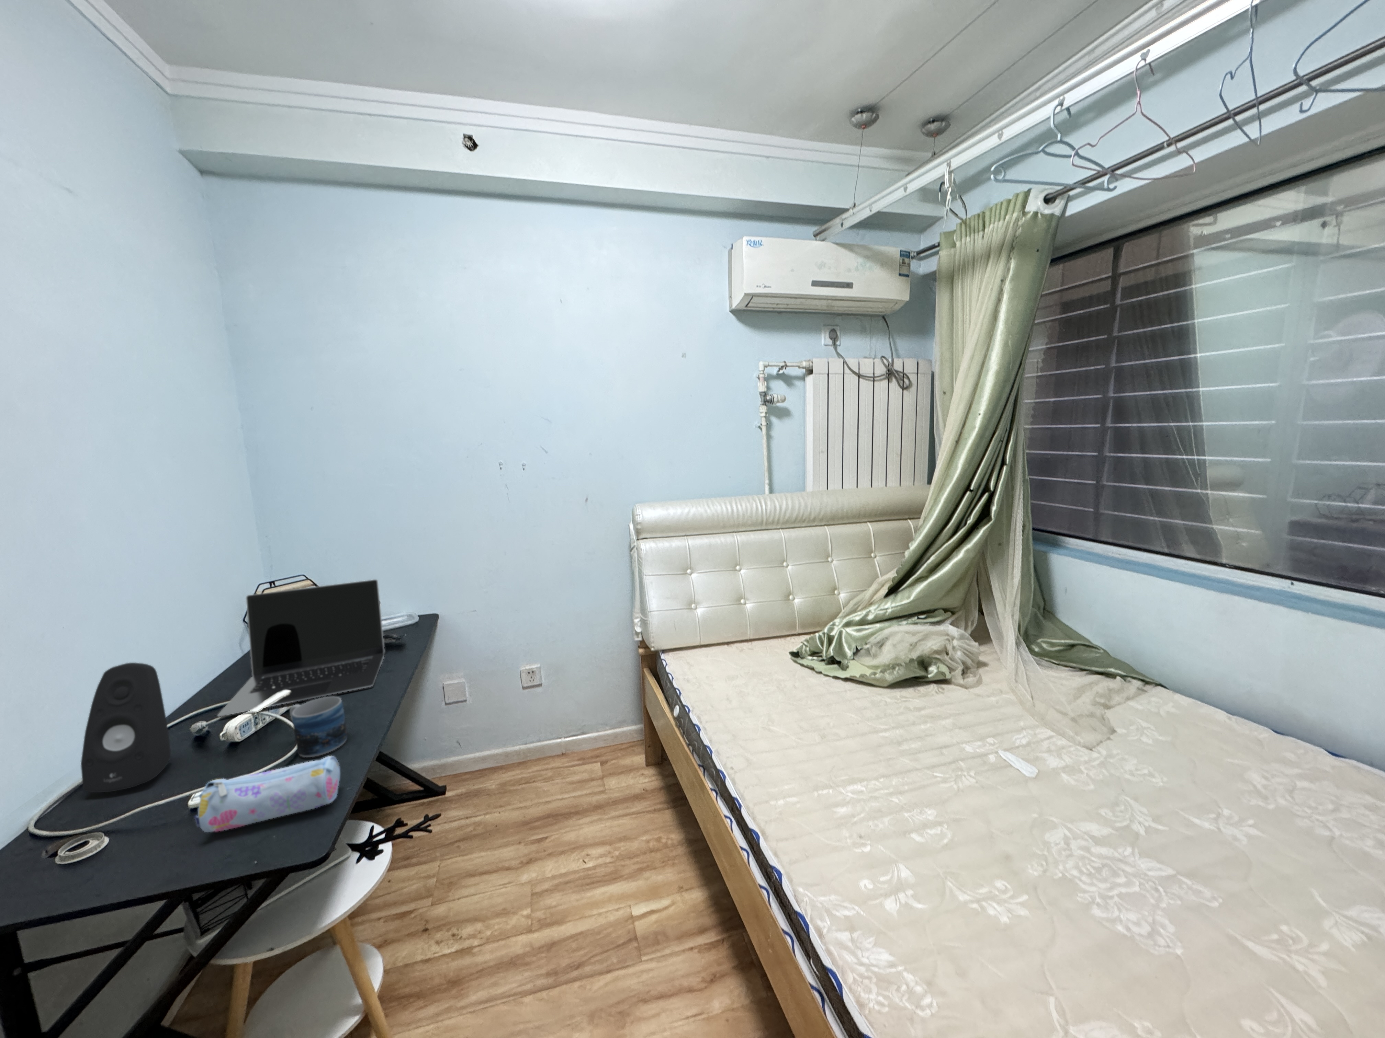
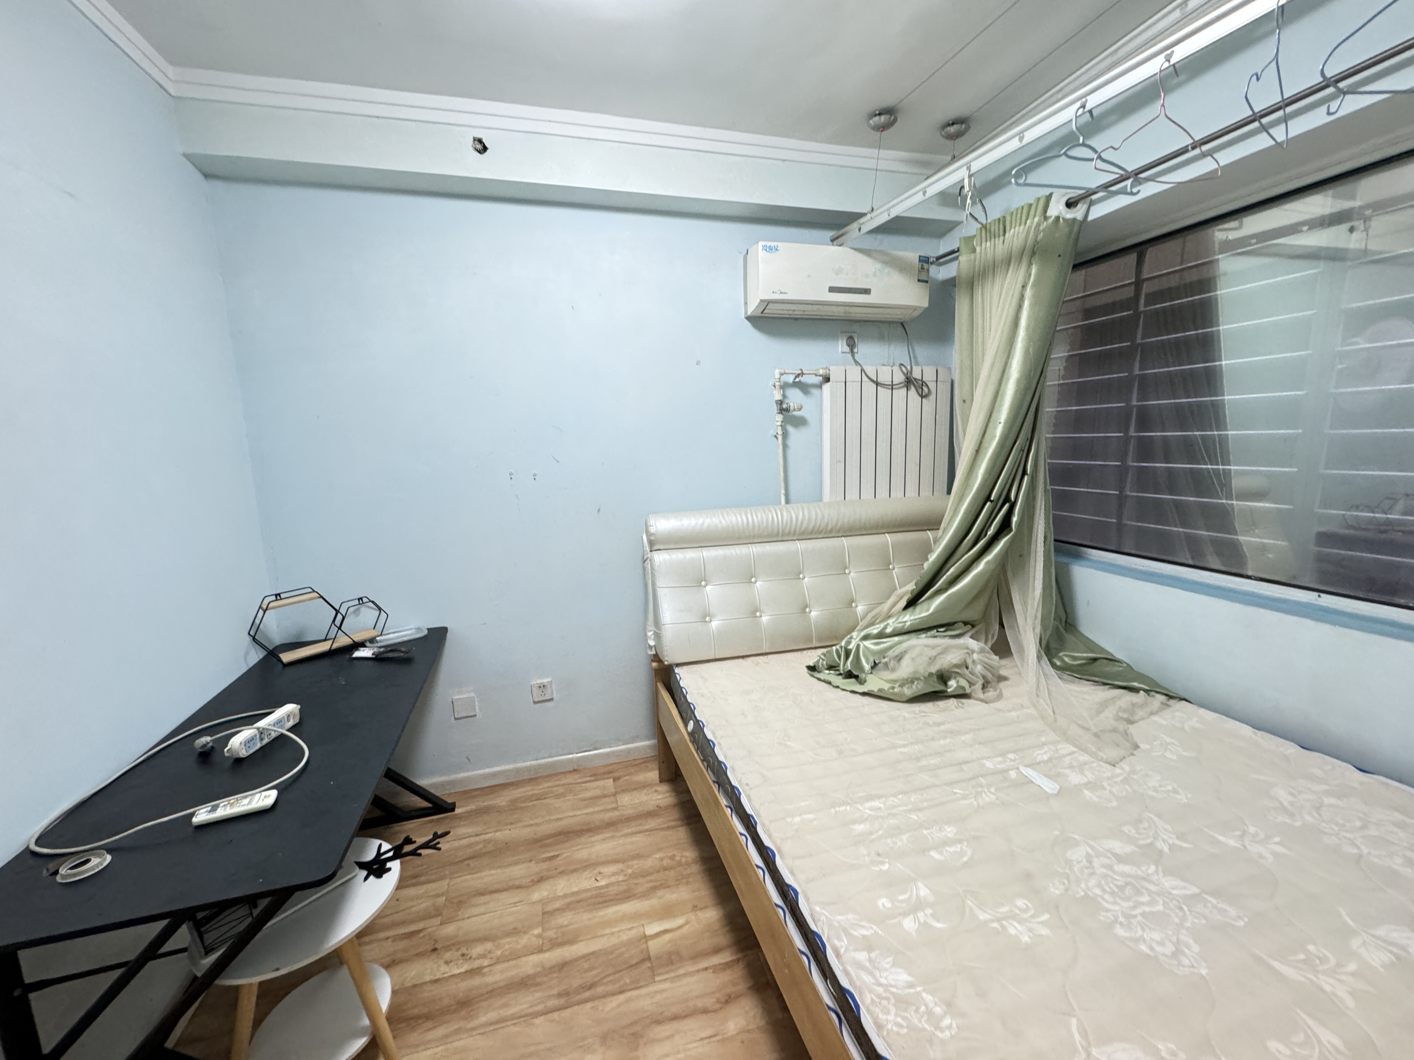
- laptop [217,579,385,717]
- speaker [81,662,171,793]
- mug [290,696,348,758]
- pencil case [194,756,340,833]
